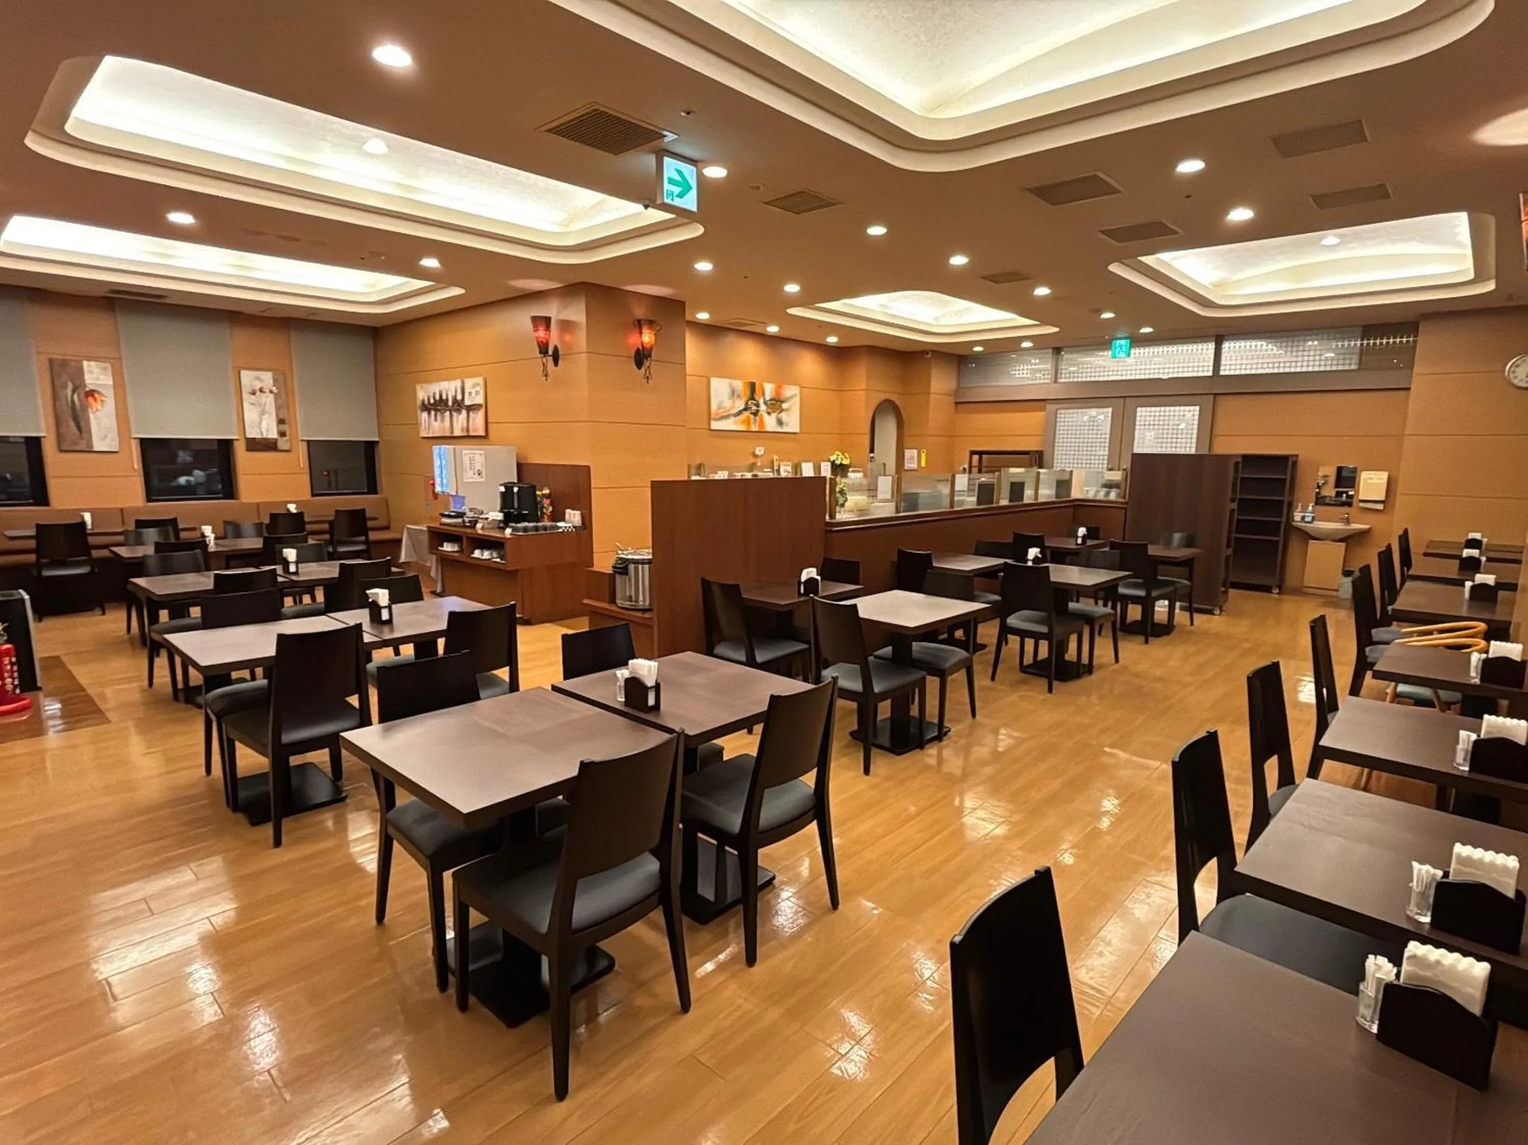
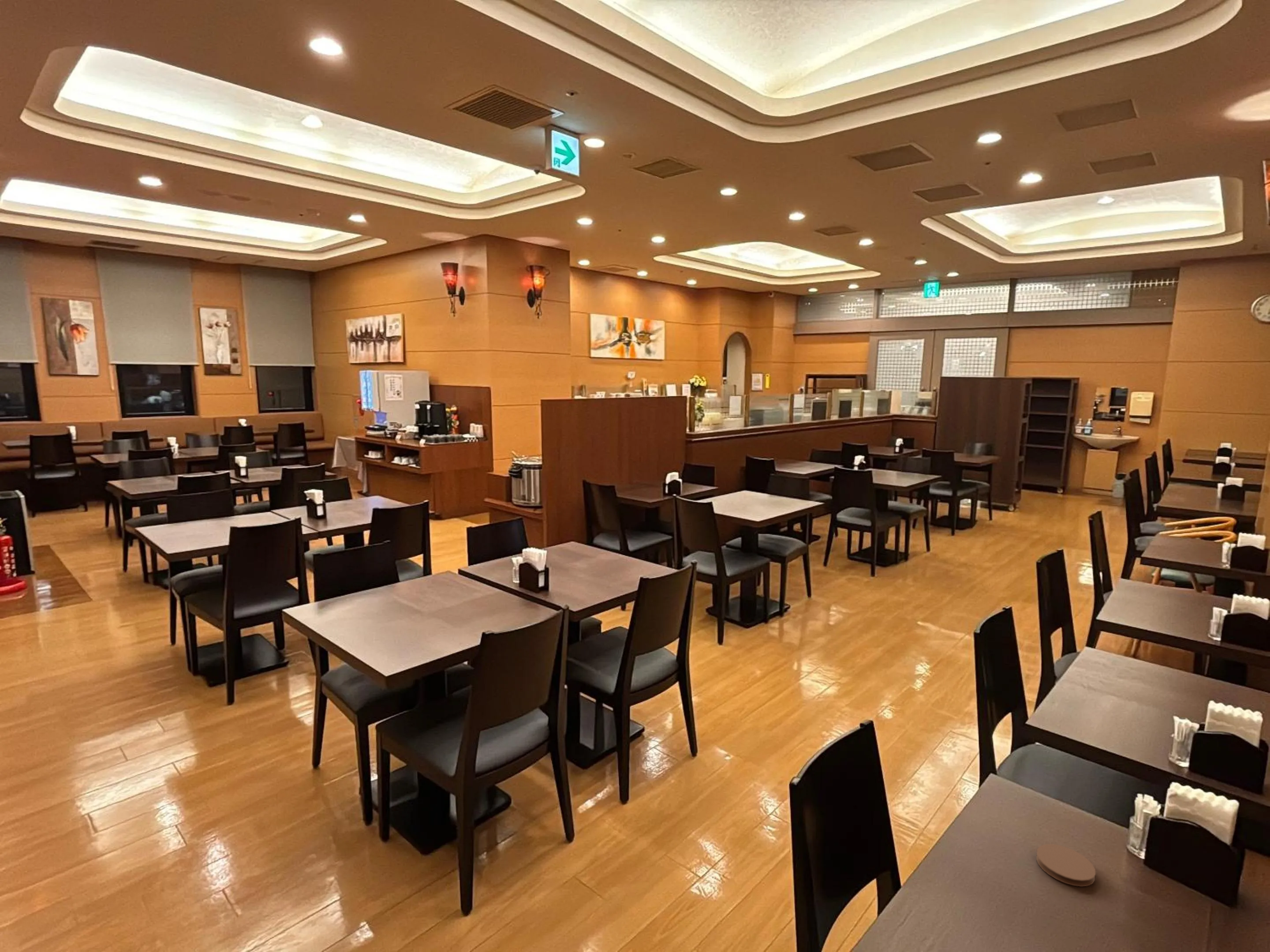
+ coaster [1036,844,1096,887]
